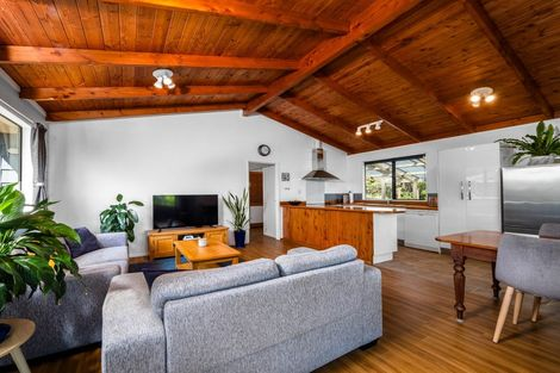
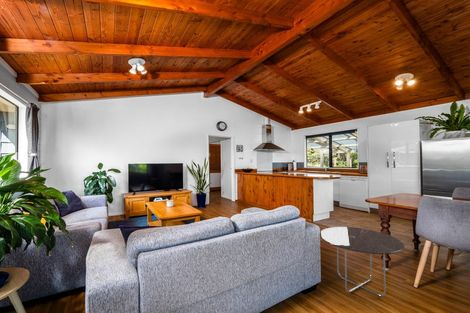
+ side table [319,226,406,297]
